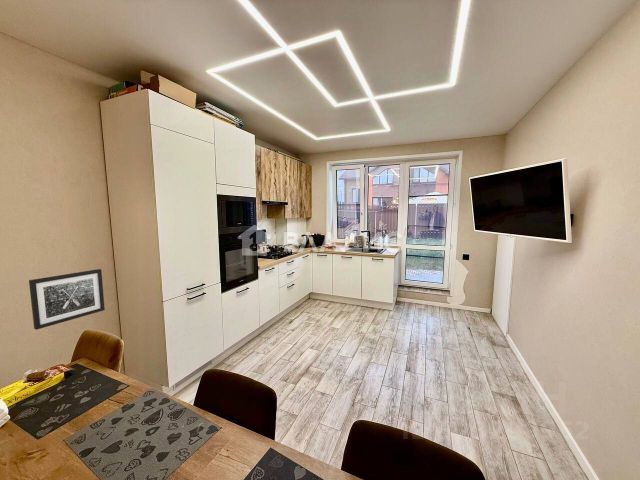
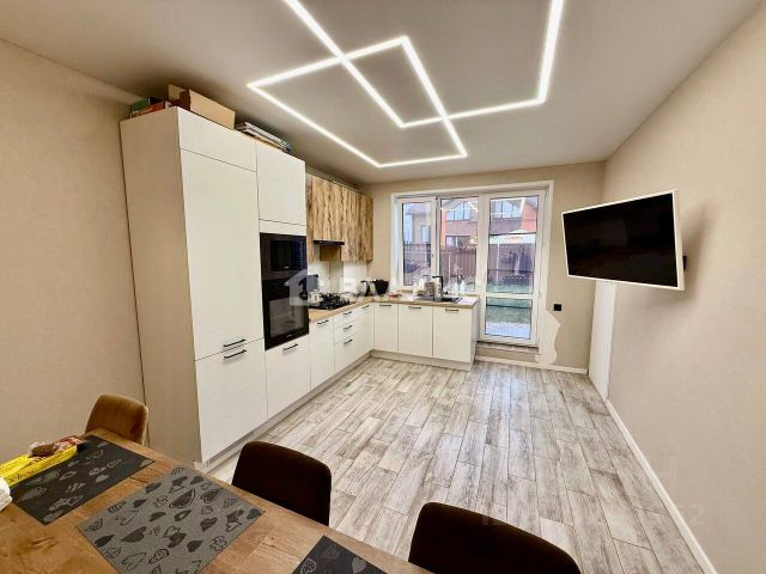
- wall art [28,268,106,331]
